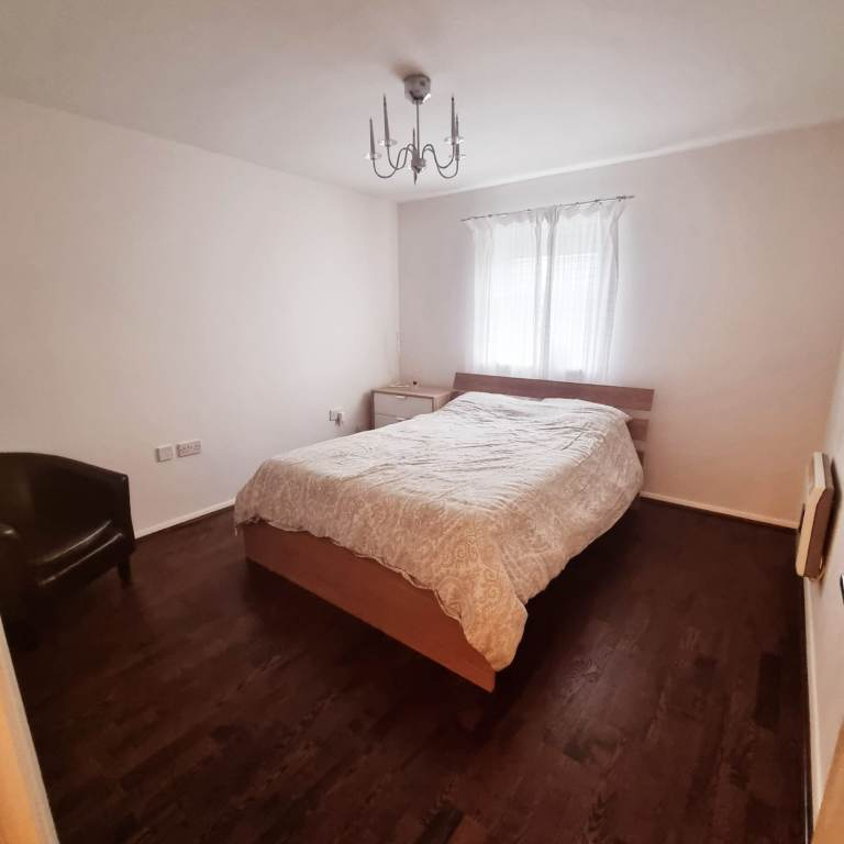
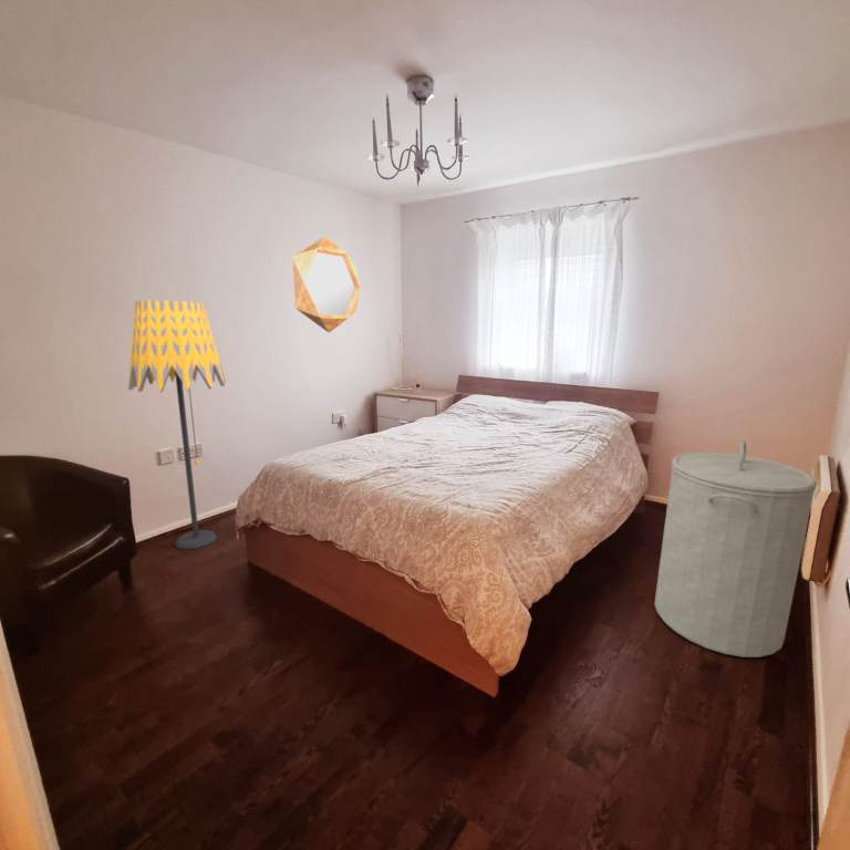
+ laundry hamper [654,439,818,659]
+ home mirror [291,236,361,334]
+ floor lamp [127,299,227,550]
